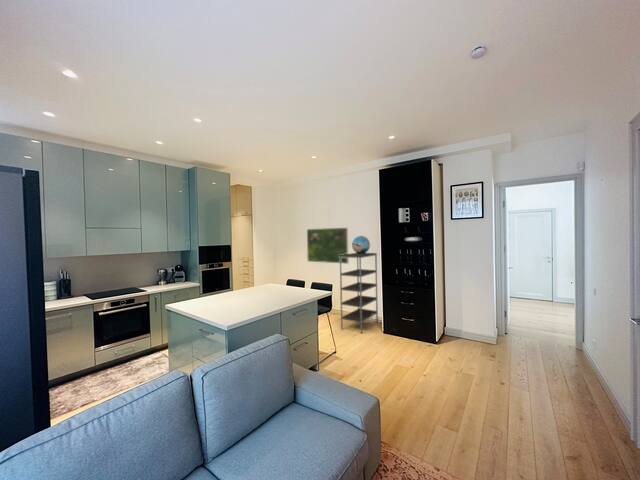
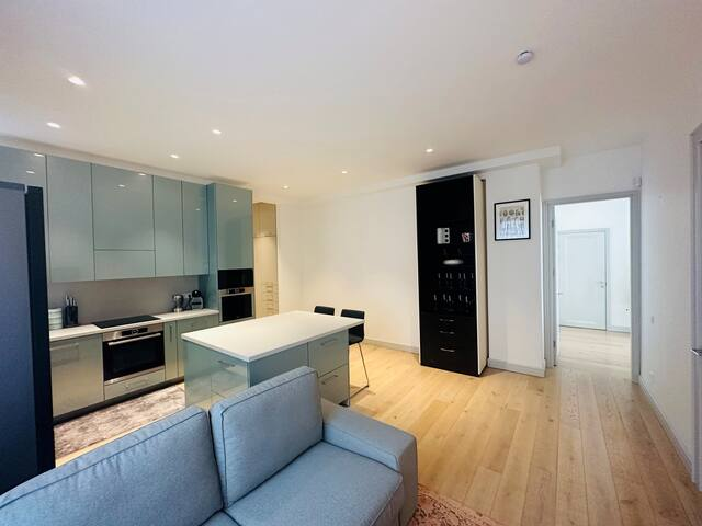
- shelving unit [339,252,379,335]
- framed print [306,227,350,265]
- decorative globe [351,235,371,254]
